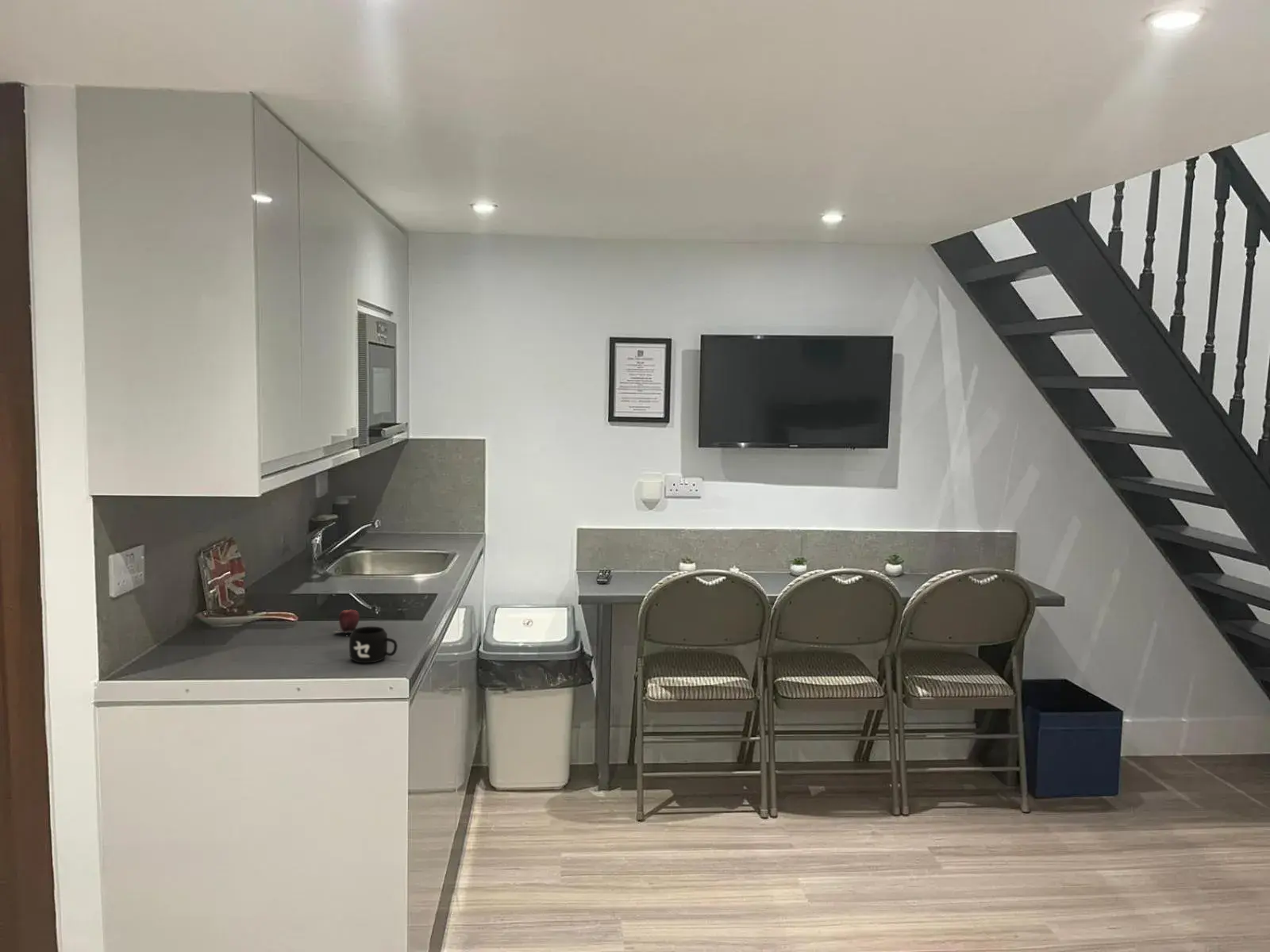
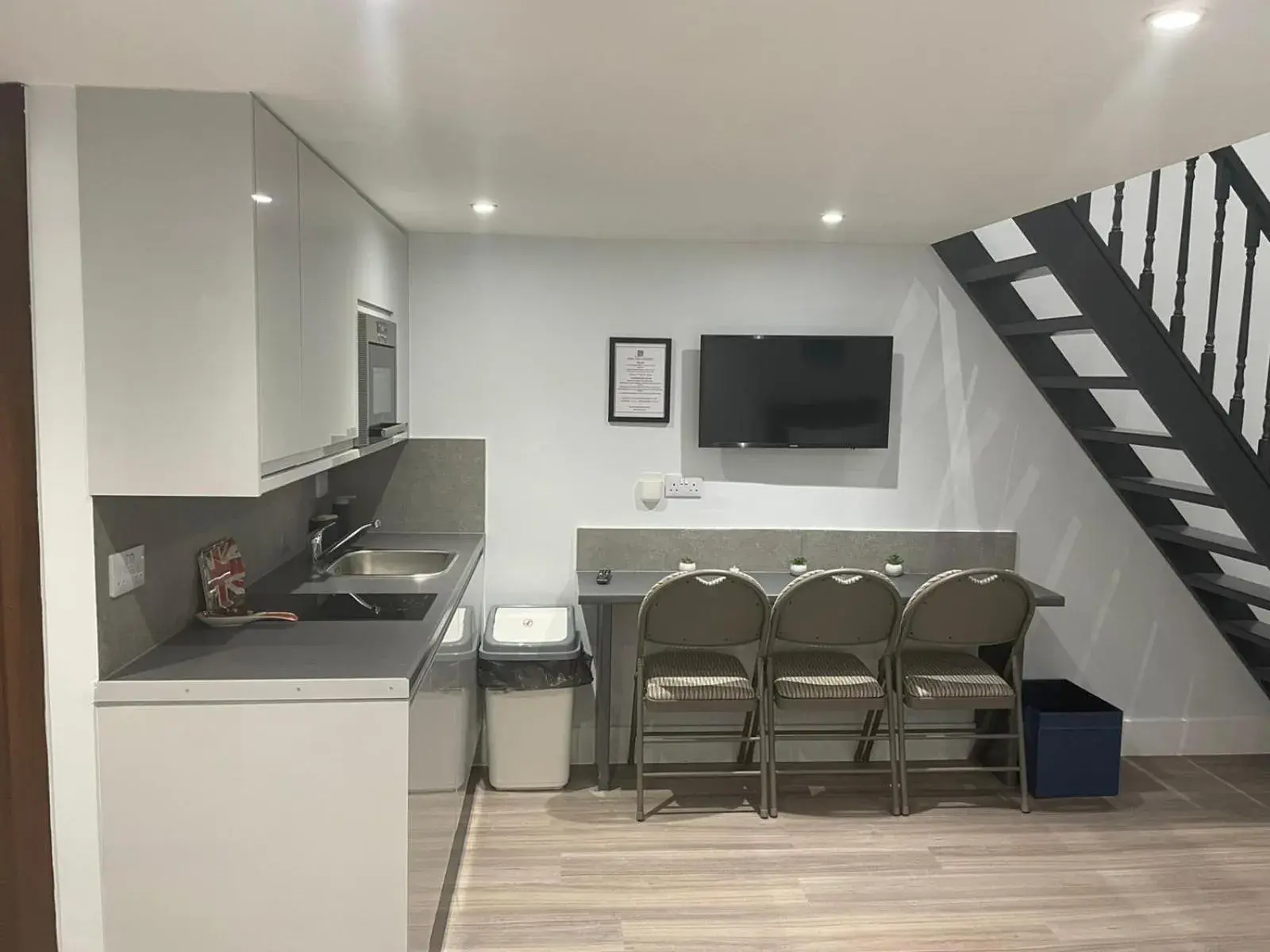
- mug [348,626,398,663]
- apple [336,609,360,635]
